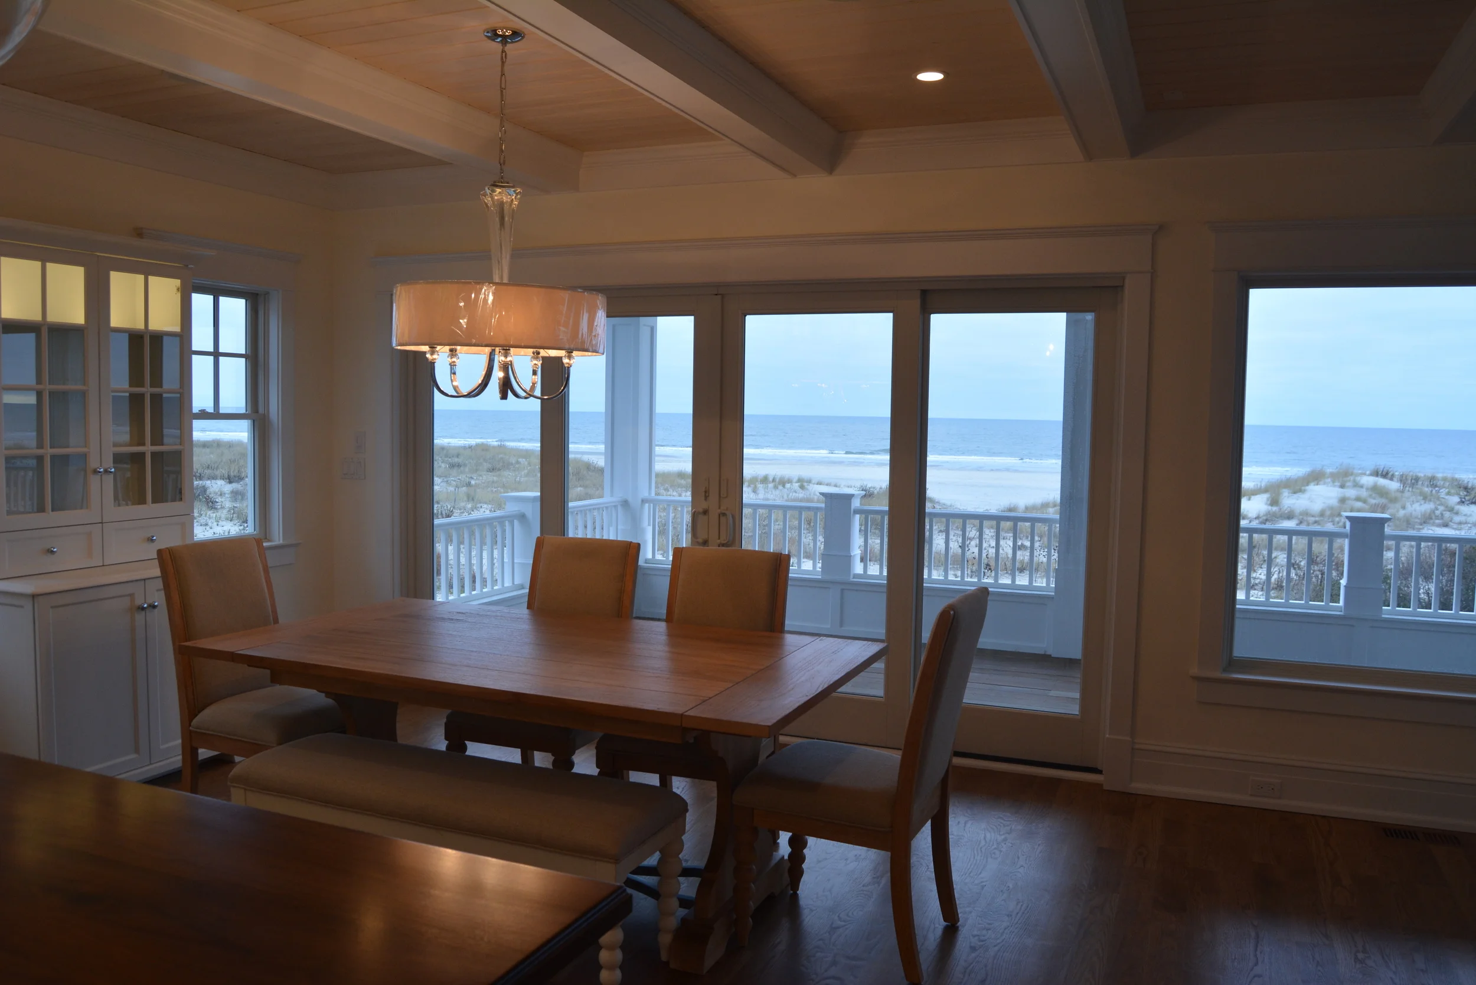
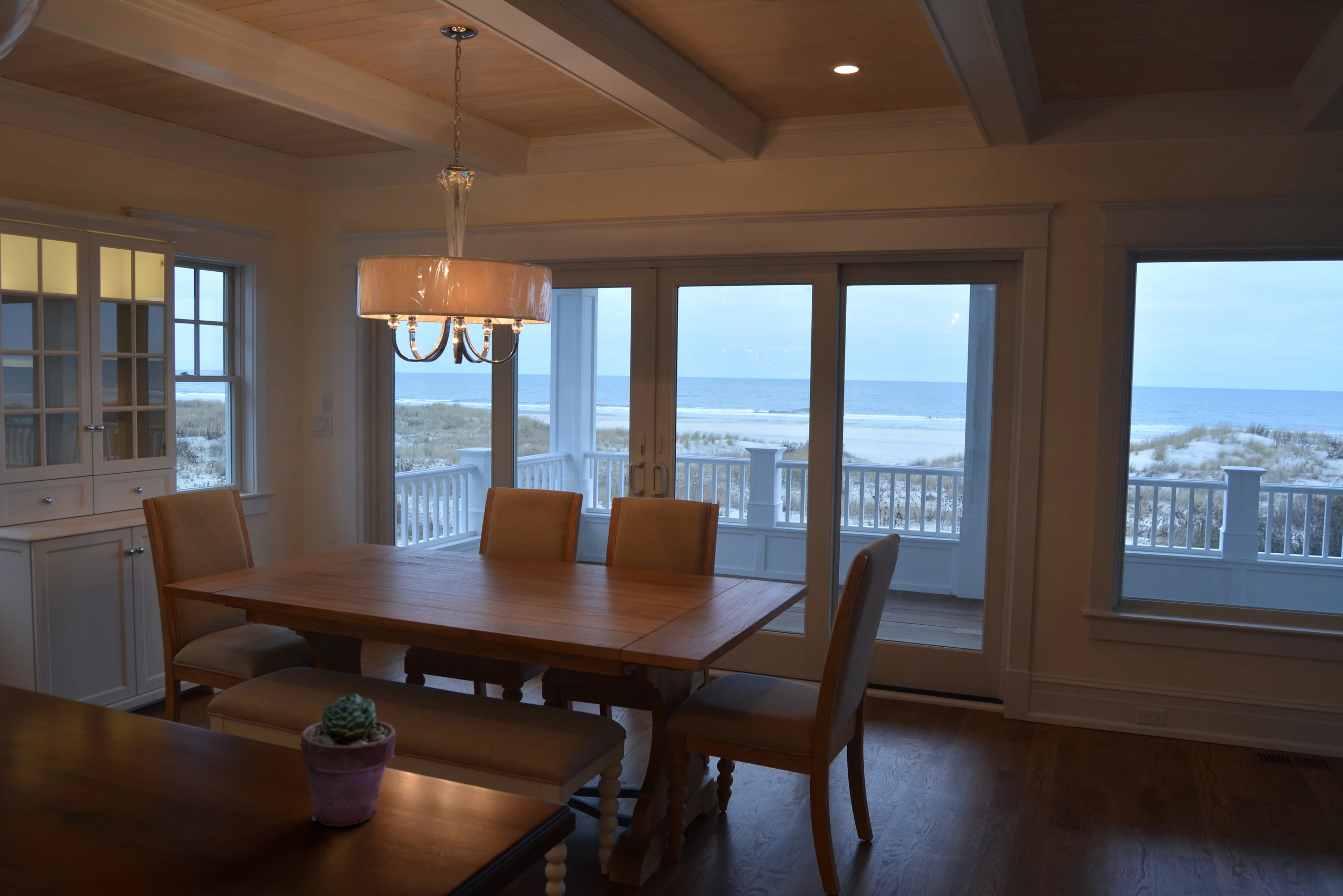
+ potted succulent [299,693,397,827]
